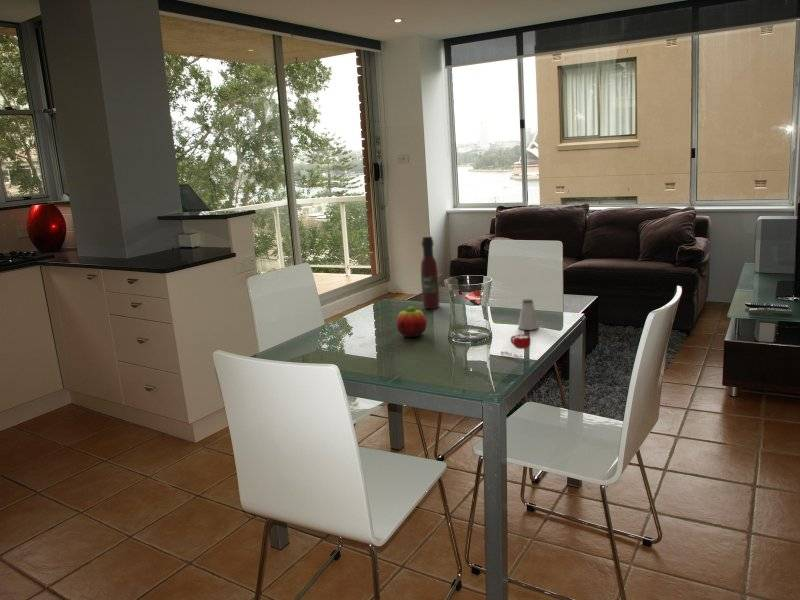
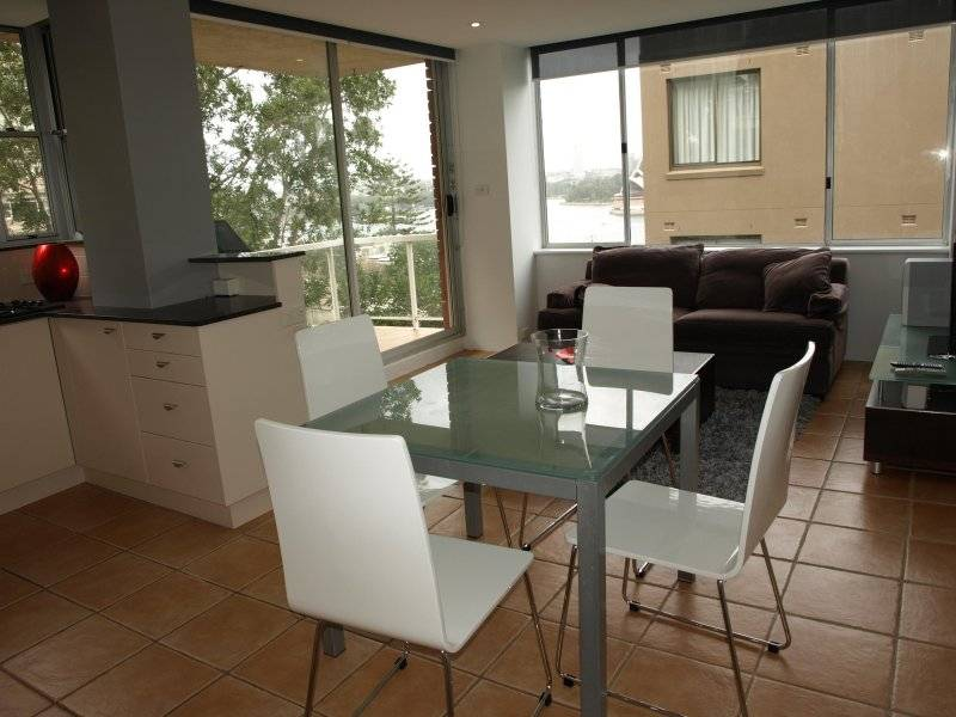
- wine bottle [420,235,441,310]
- saltshaker [517,298,540,331]
- mug [500,334,532,360]
- fruit [396,305,428,338]
